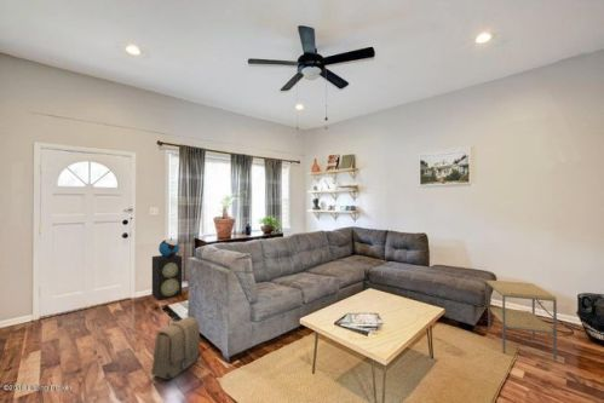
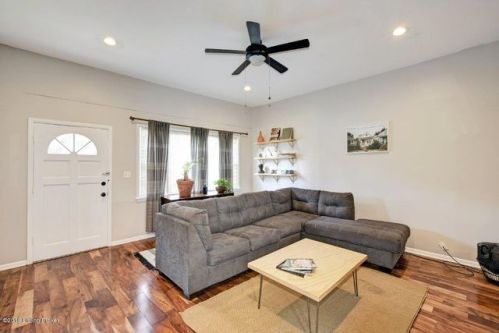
- speaker [151,254,183,301]
- side table [487,280,558,362]
- backpack [150,316,201,381]
- decorative globe [157,237,180,258]
